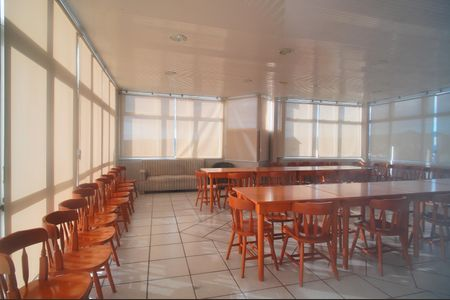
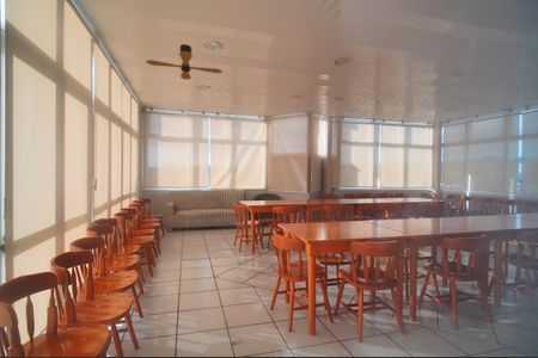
+ ceiling fan [145,43,224,81]
